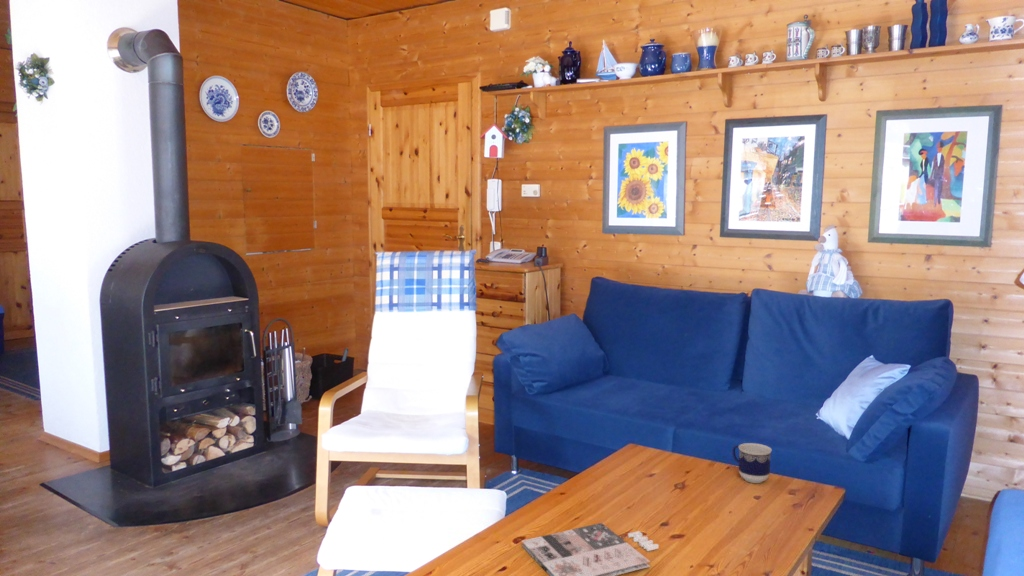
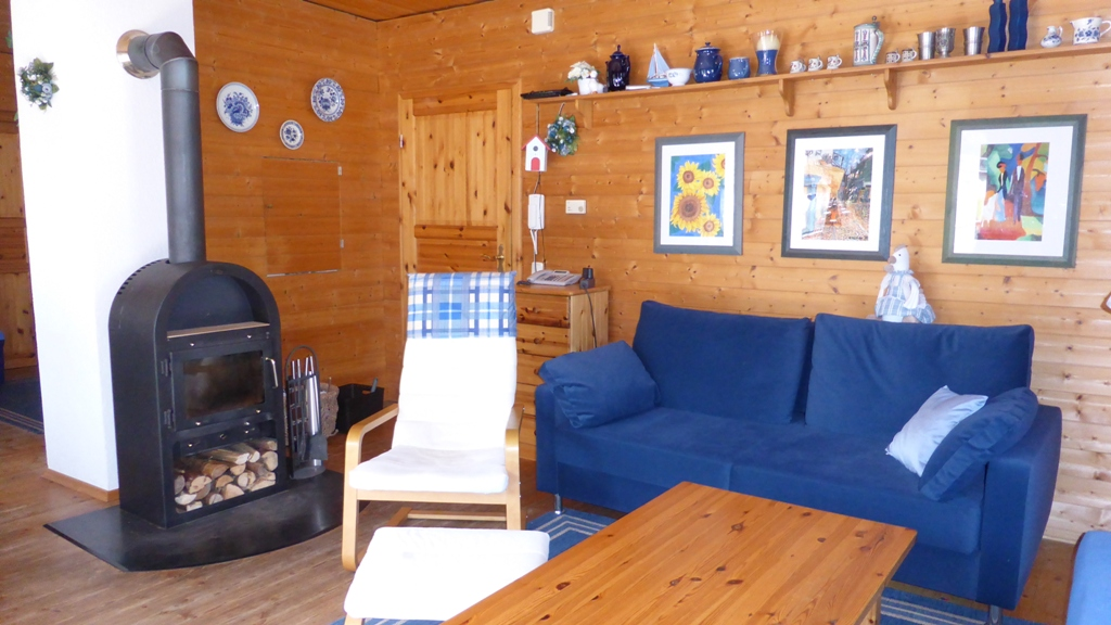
- magazine [521,522,659,576]
- cup [731,442,773,484]
